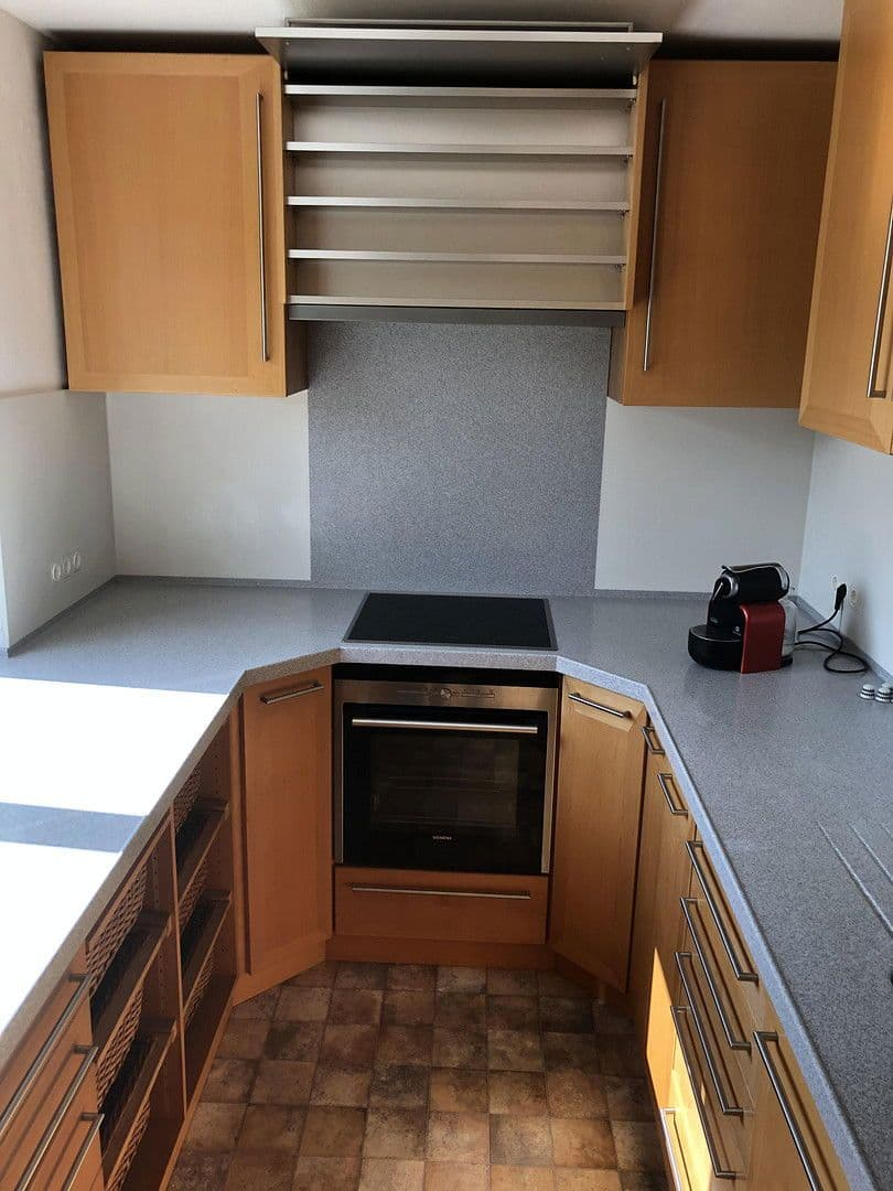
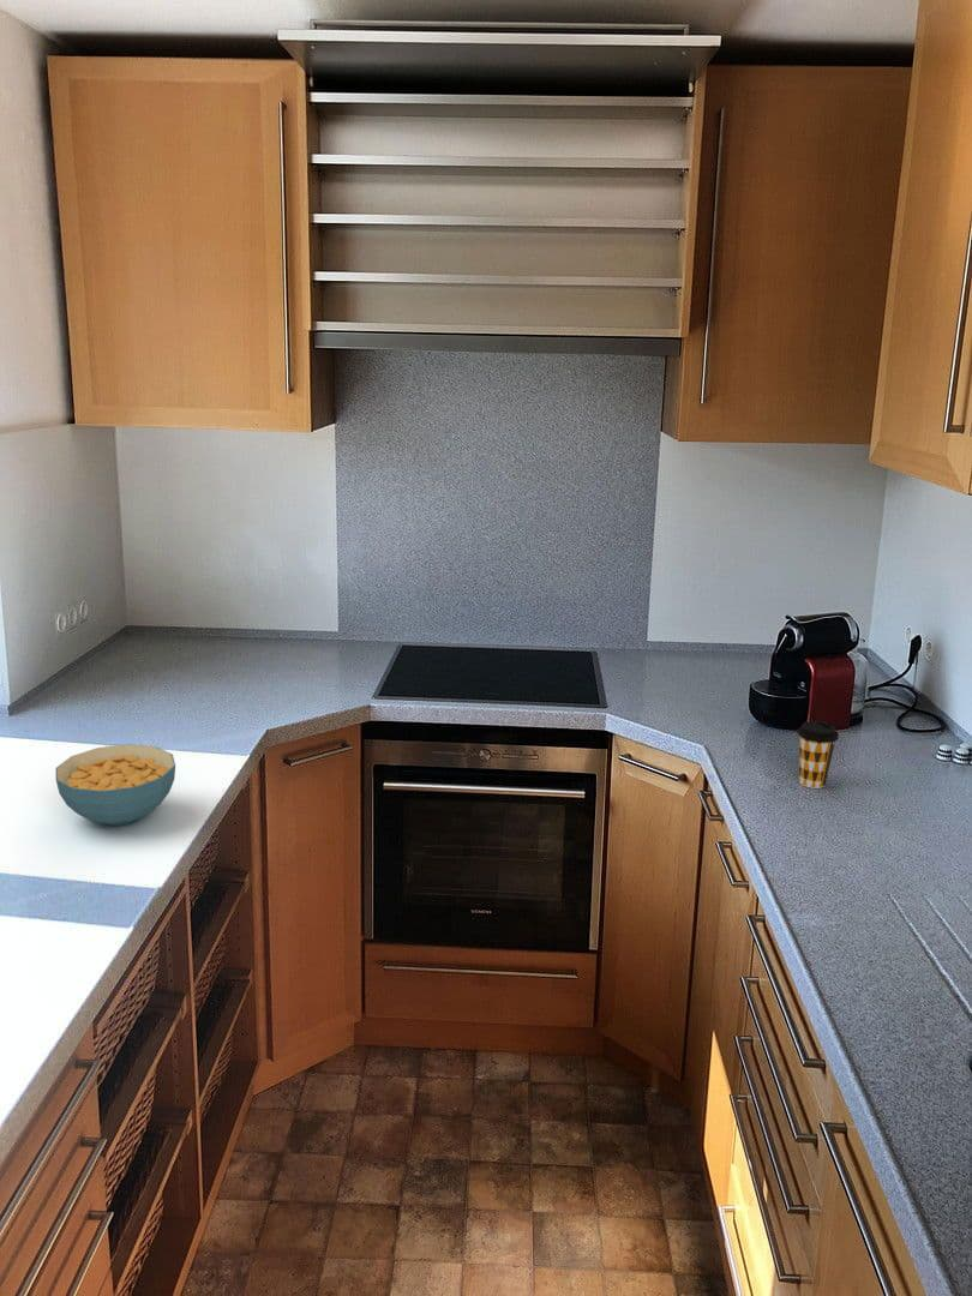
+ coffee cup [797,720,840,790]
+ cereal bowl [54,743,176,827]
